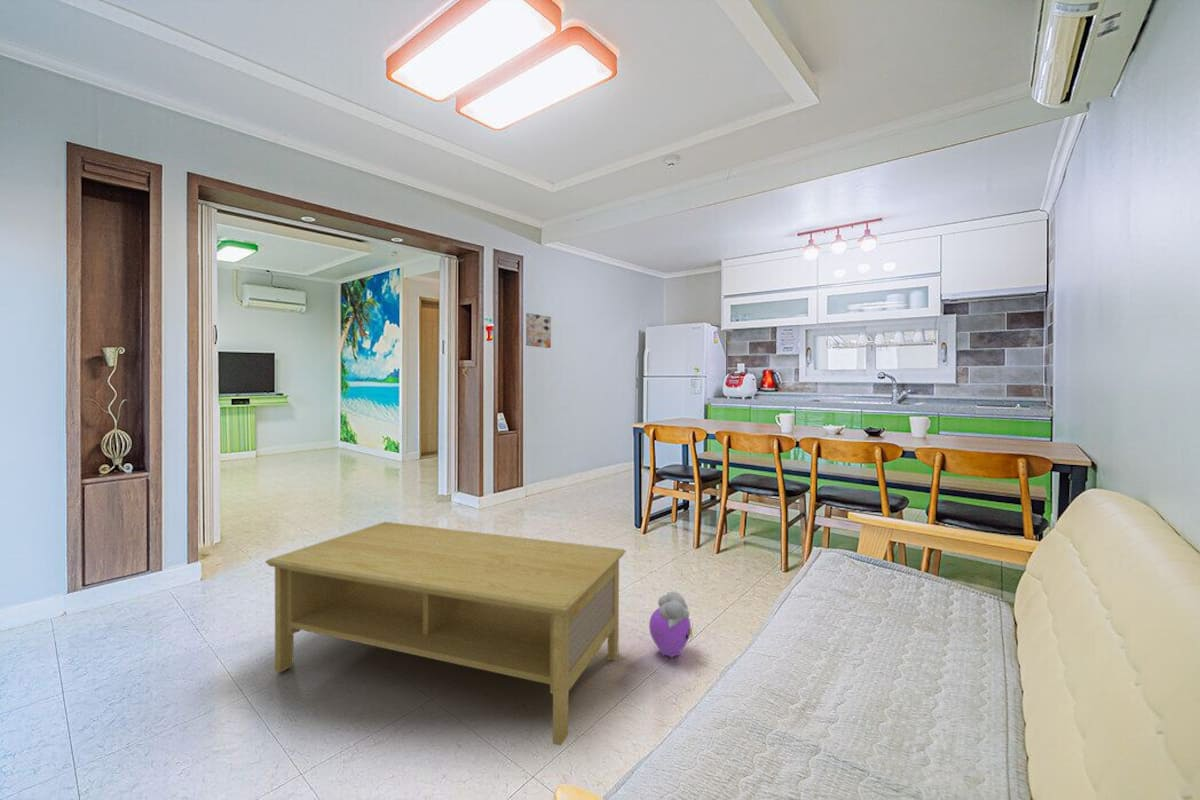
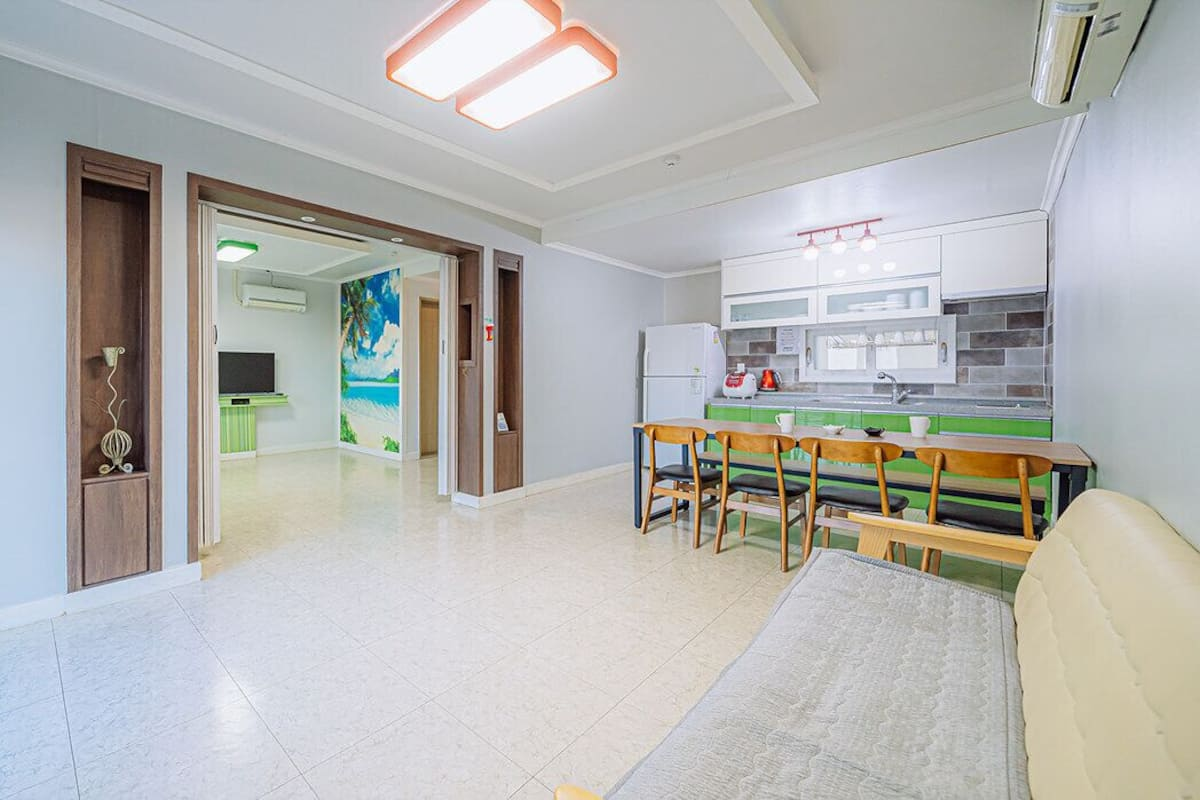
- coffee table [264,521,627,747]
- wall art [525,312,552,349]
- plush toy [648,591,694,659]
